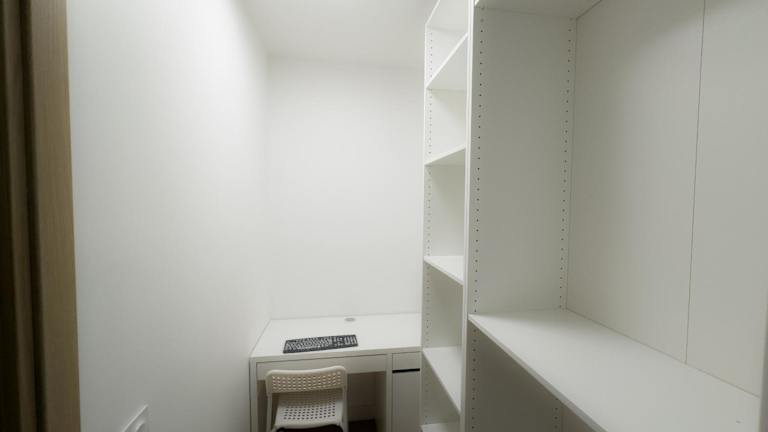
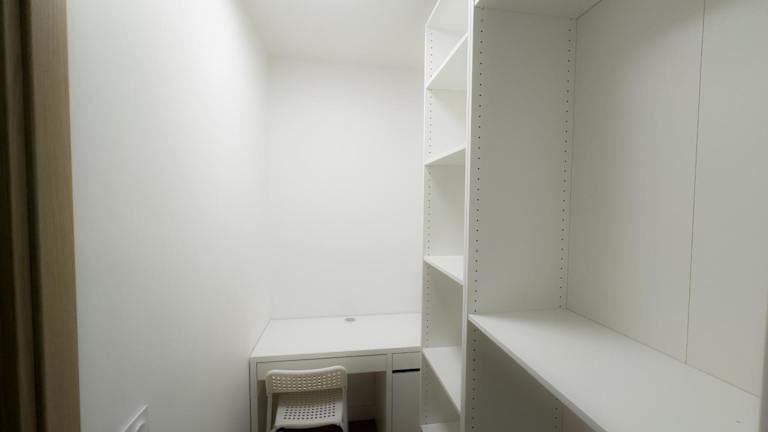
- keyboard [282,334,359,354]
